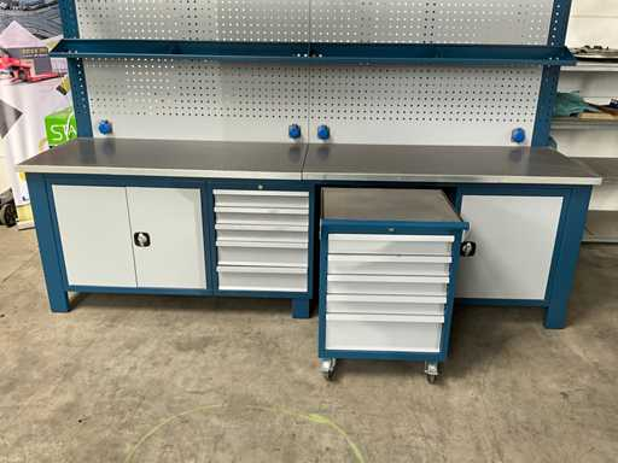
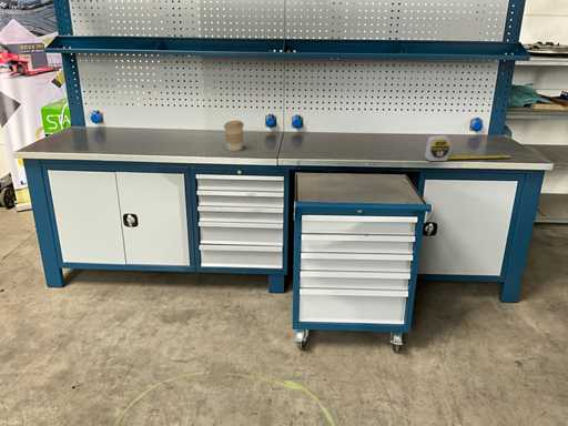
+ tape measure [424,134,513,162]
+ coffee cup [223,120,245,152]
